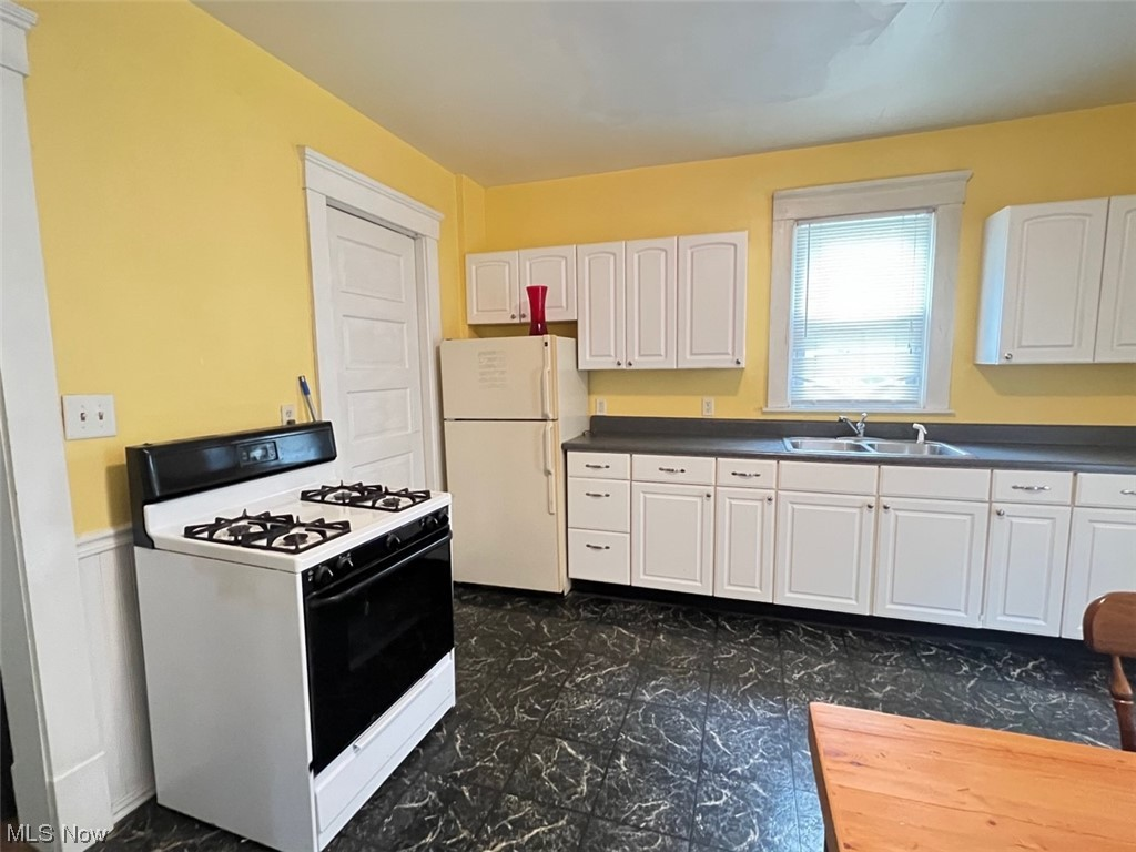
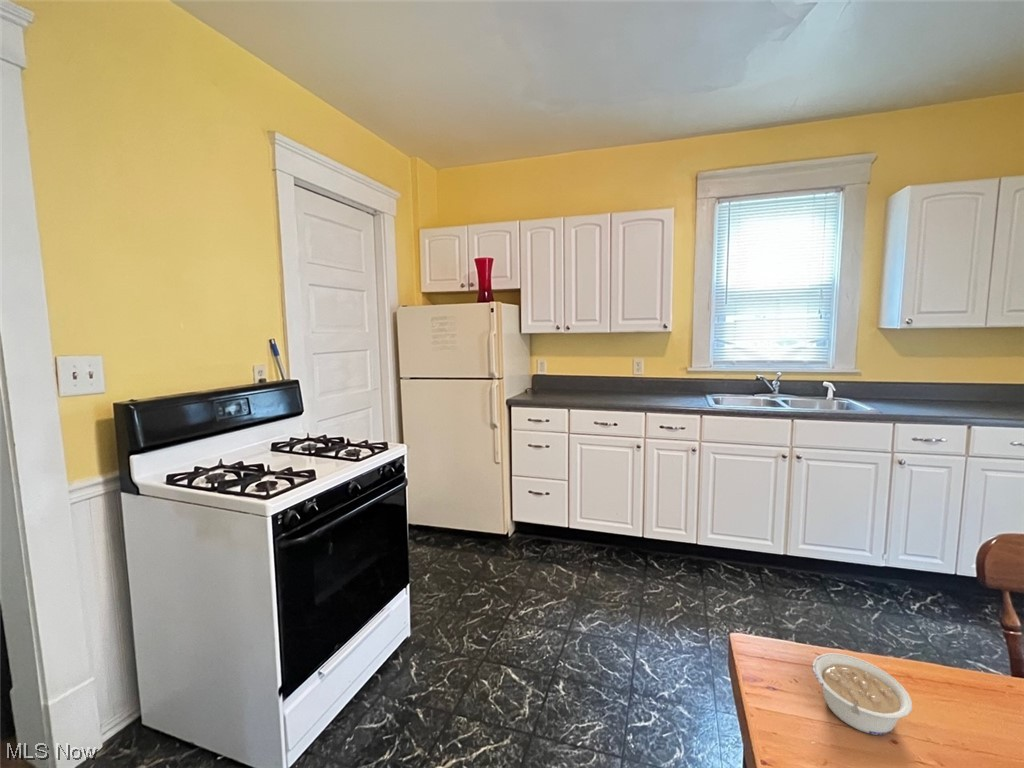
+ legume [811,652,913,736]
